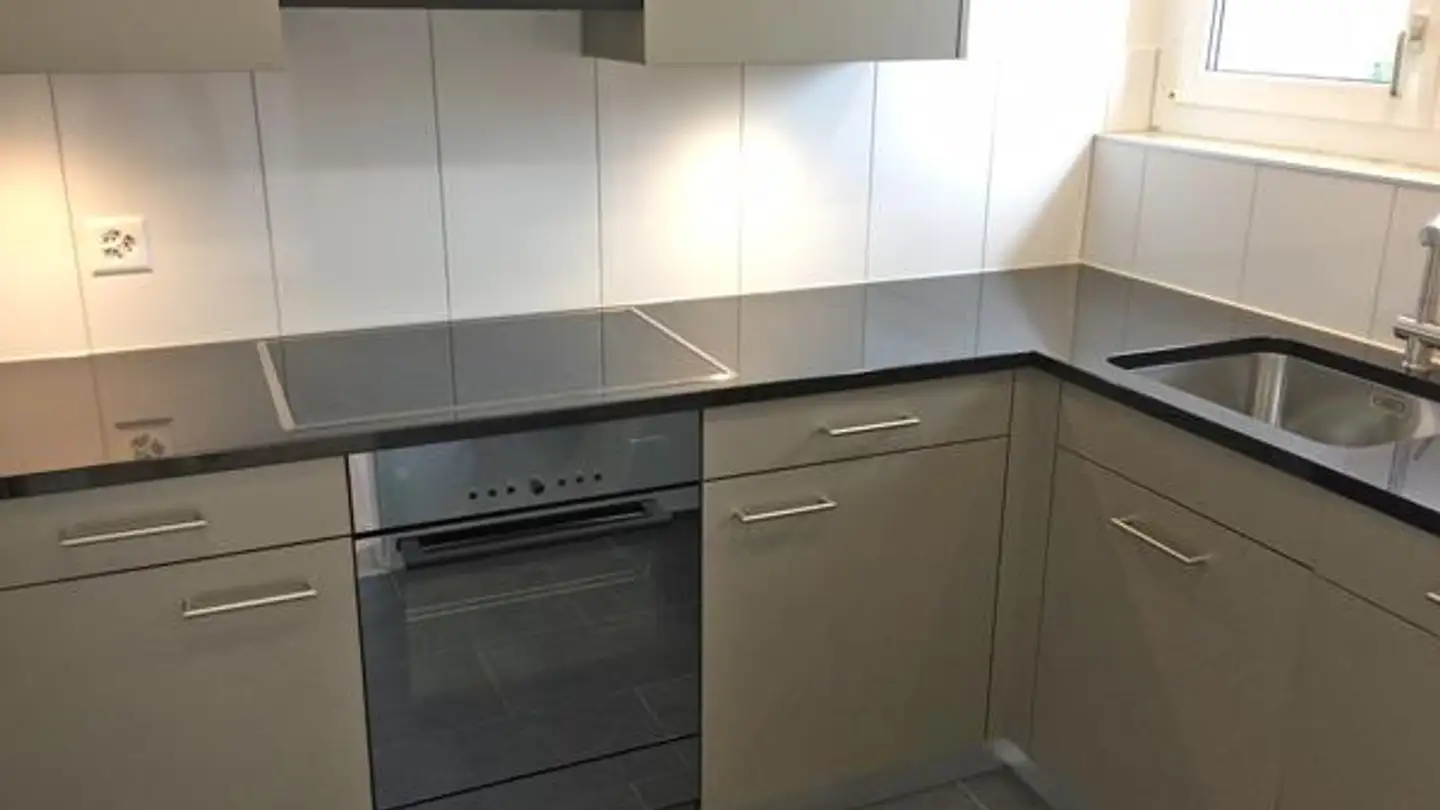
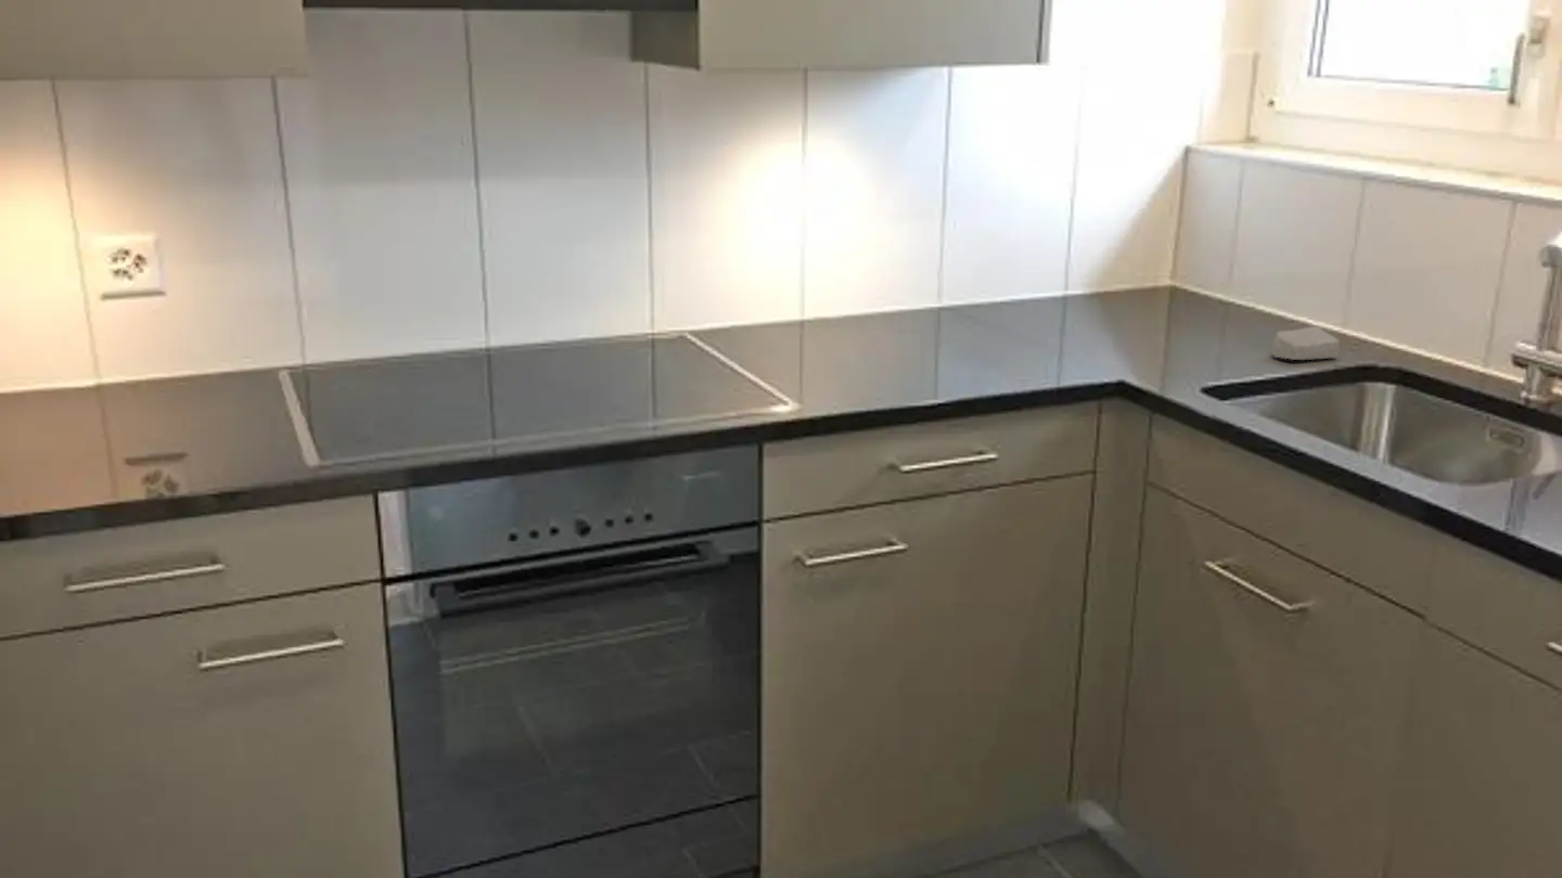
+ soap bar [1271,325,1341,361]
